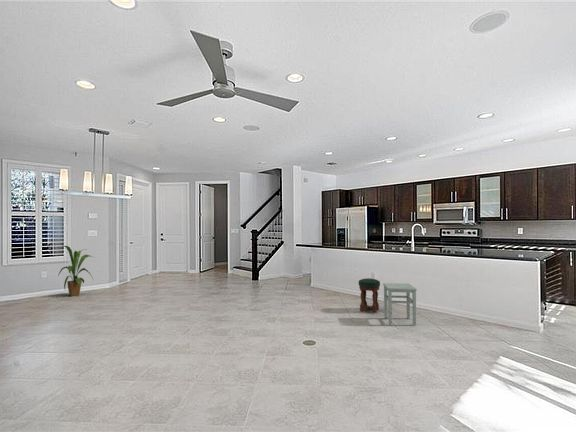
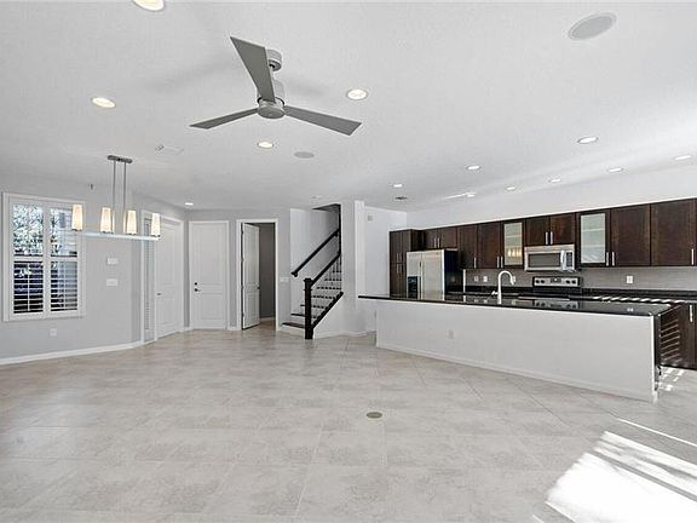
- stool [358,277,381,314]
- house plant [57,245,96,297]
- stool [382,282,418,327]
